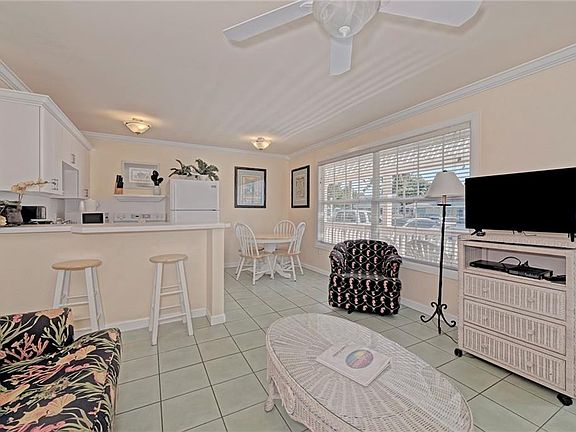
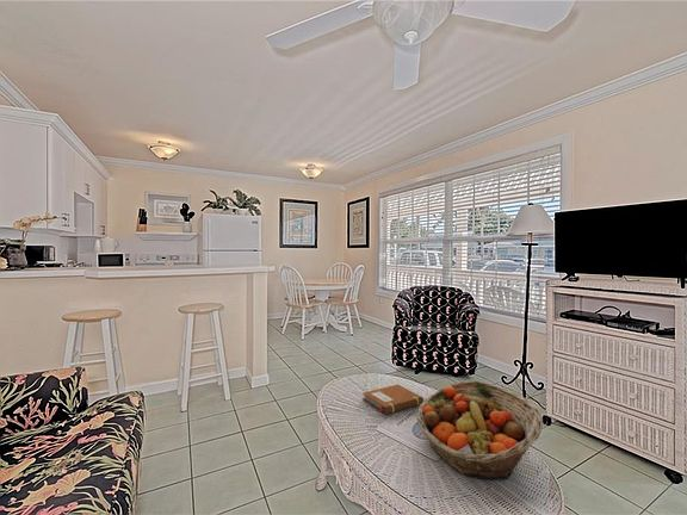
+ notebook [361,384,425,416]
+ fruit basket [415,379,544,480]
